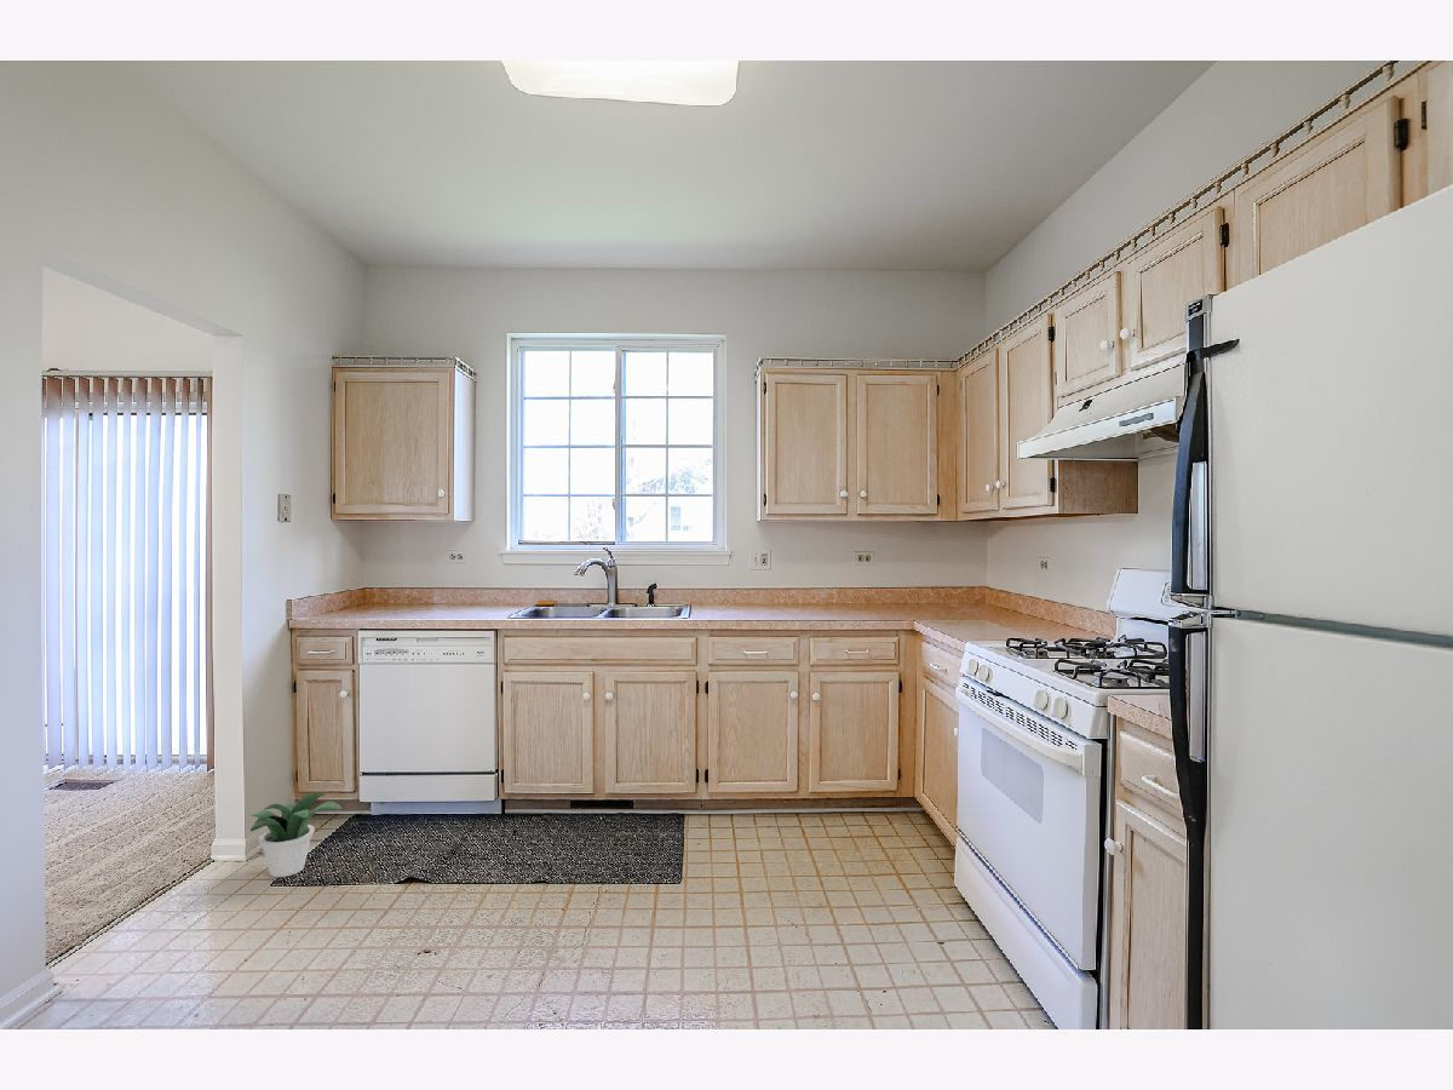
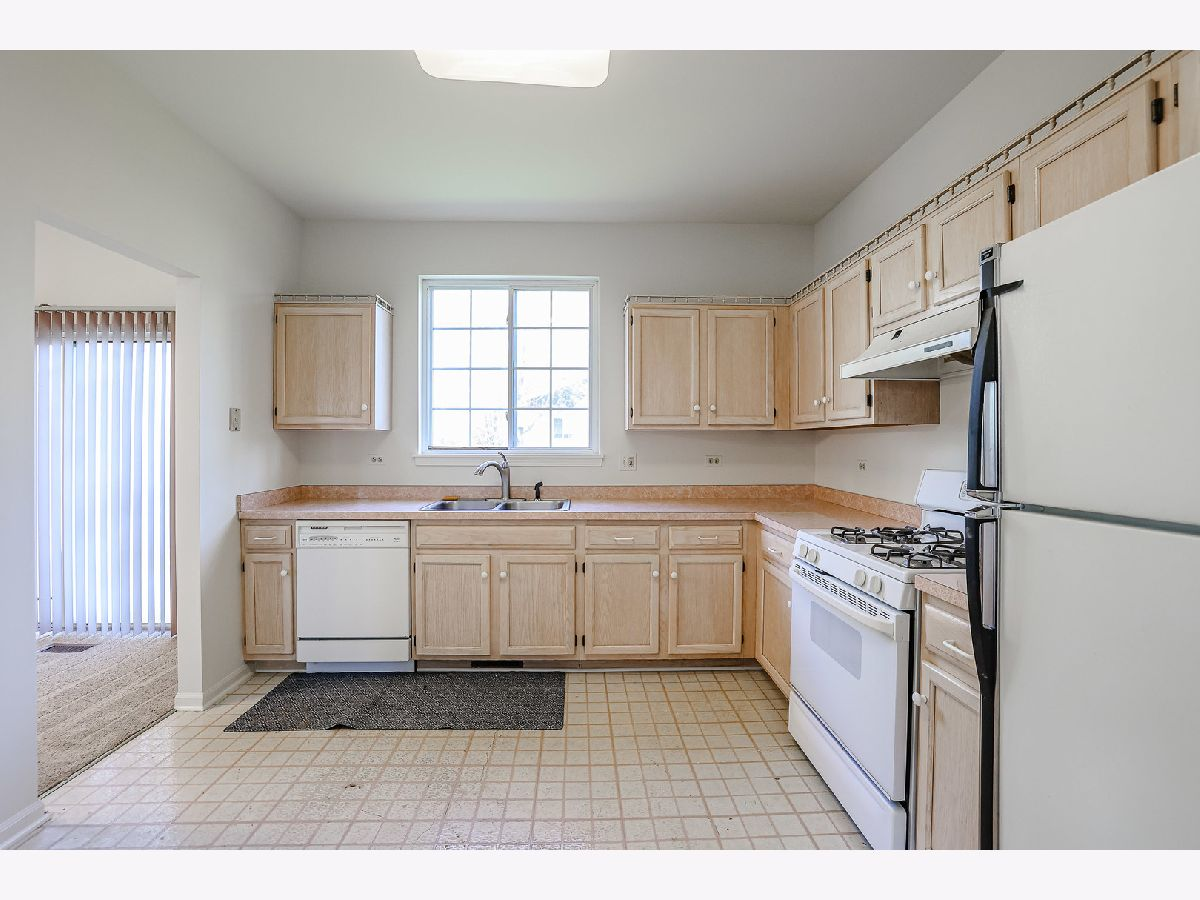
- potted plant [249,792,343,878]
